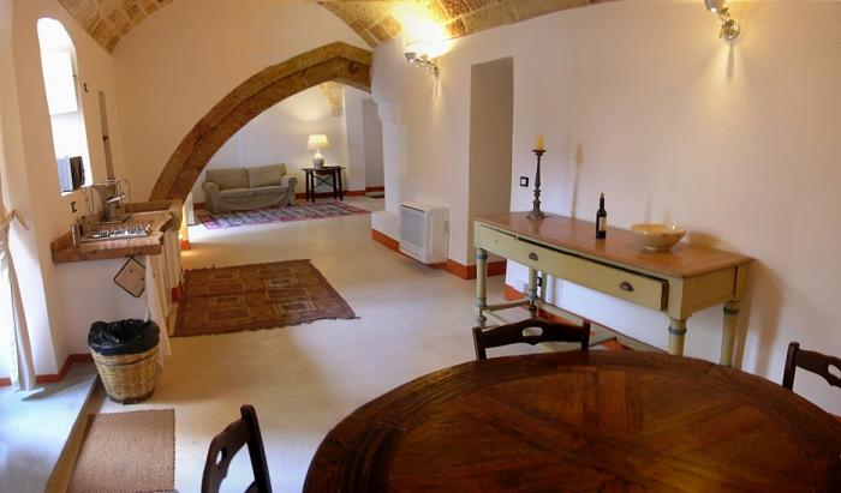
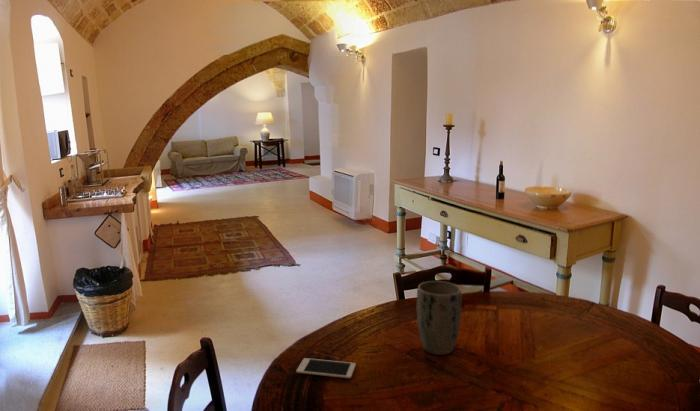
+ plant pot [416,280,463,356]
+ cell phone [295,357,357,379]
